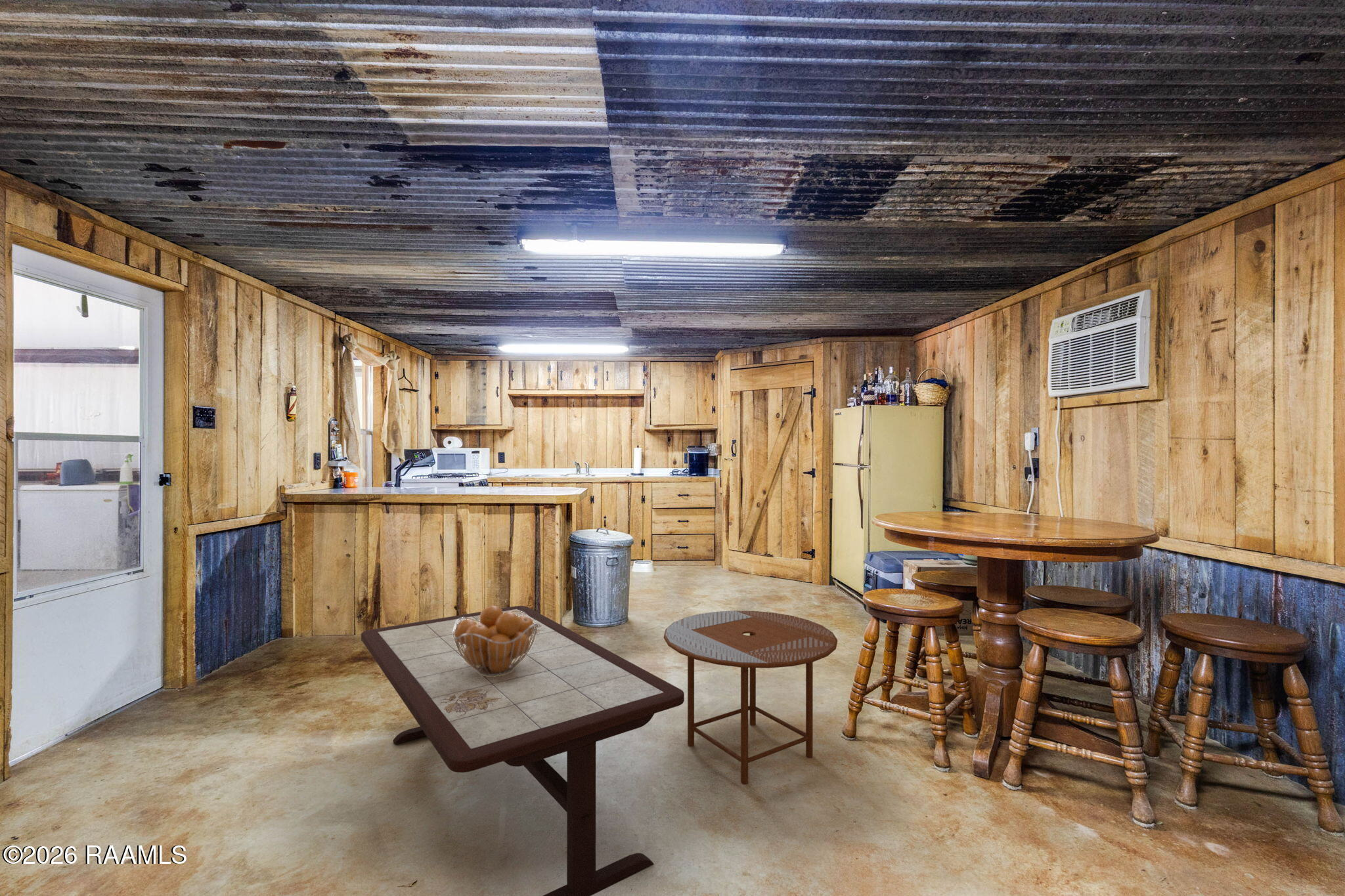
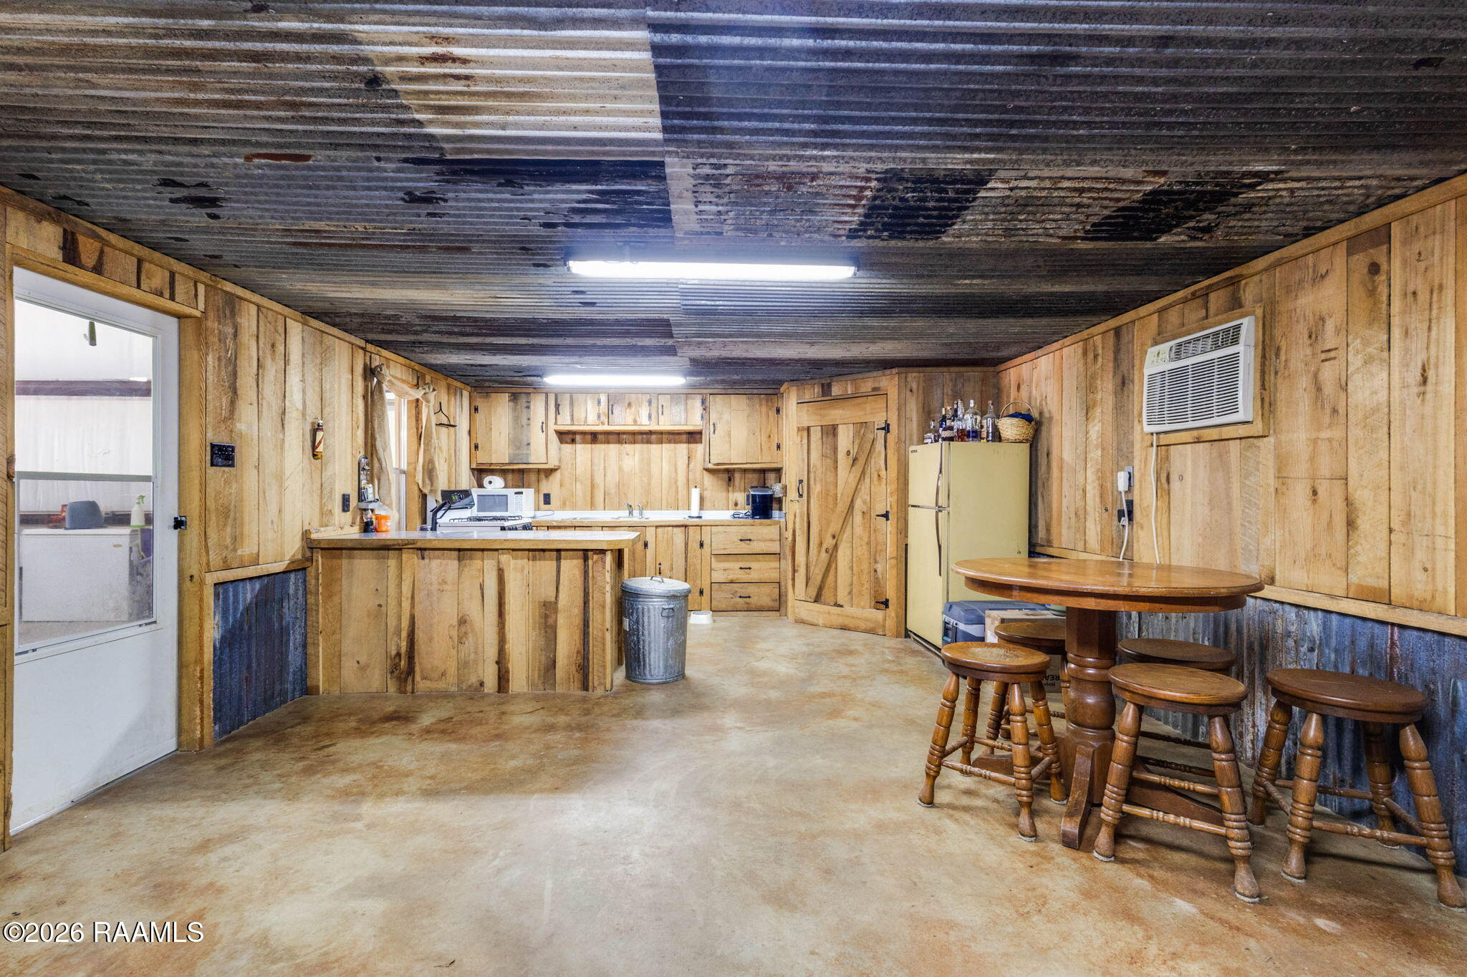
- coffee table [361,605,685,896]
- side table [663,610,838,785]
- fruit basket [453,605,538,677]
